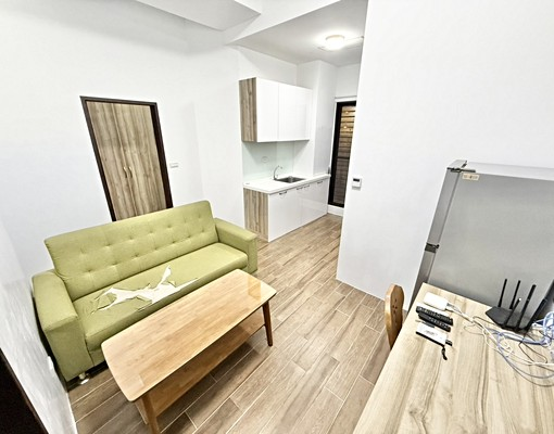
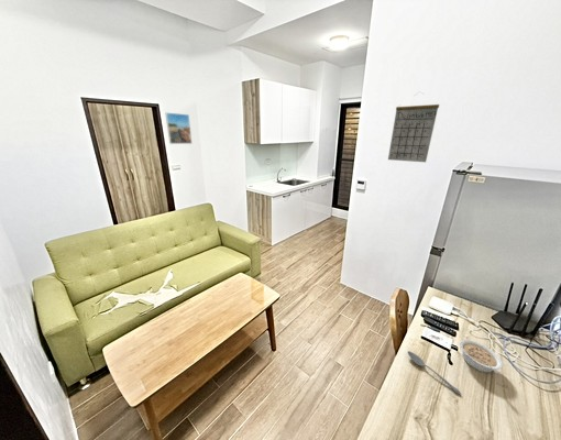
+ legume [459,339,504,375]
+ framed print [165,111,193,145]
+ calendar [387,90,440,163]
+ spoon [407,350,463,396]
